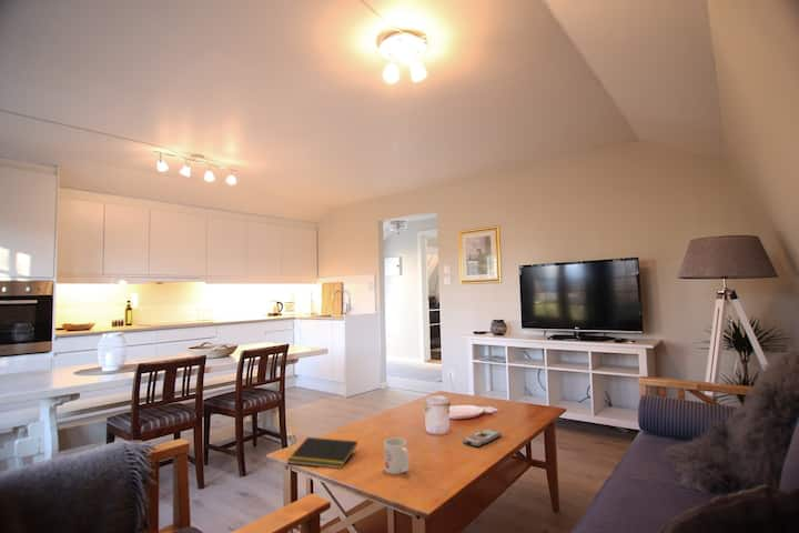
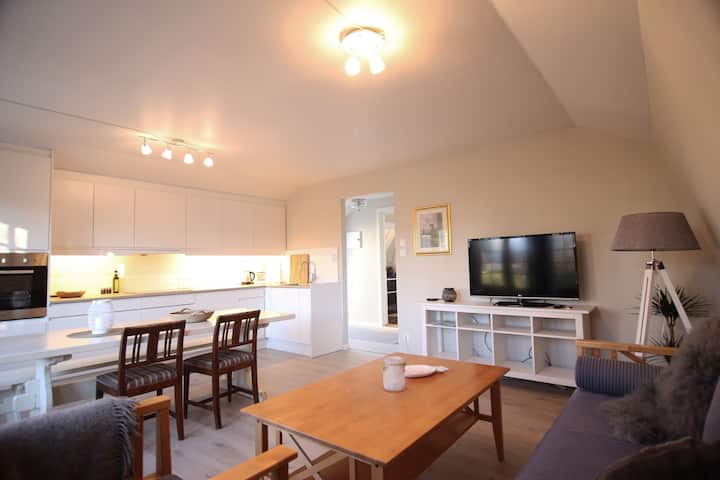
- remote control [462,428,502,449]
- mug [383,436,411,475]
- notepad [286,436,358,470]
